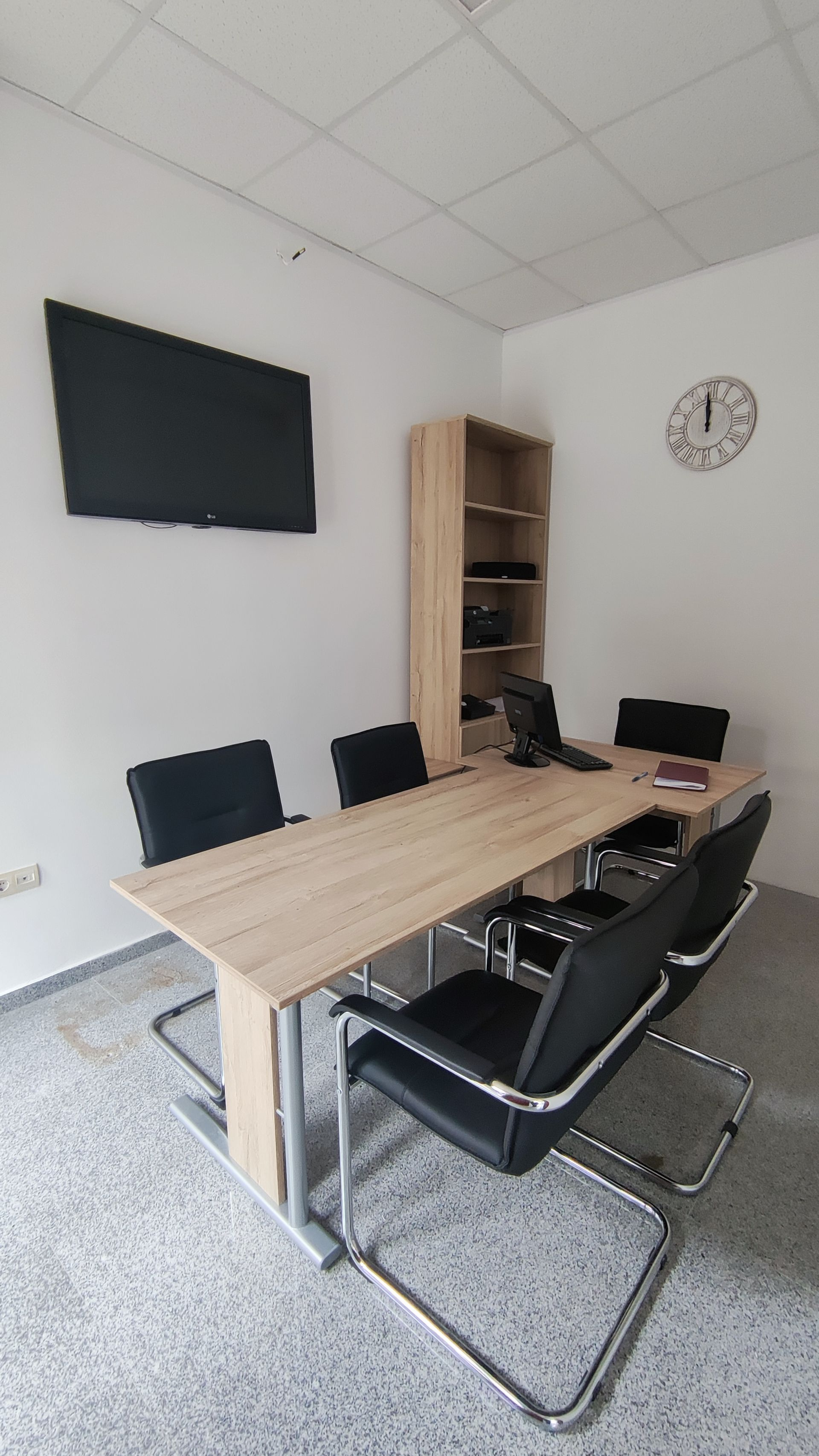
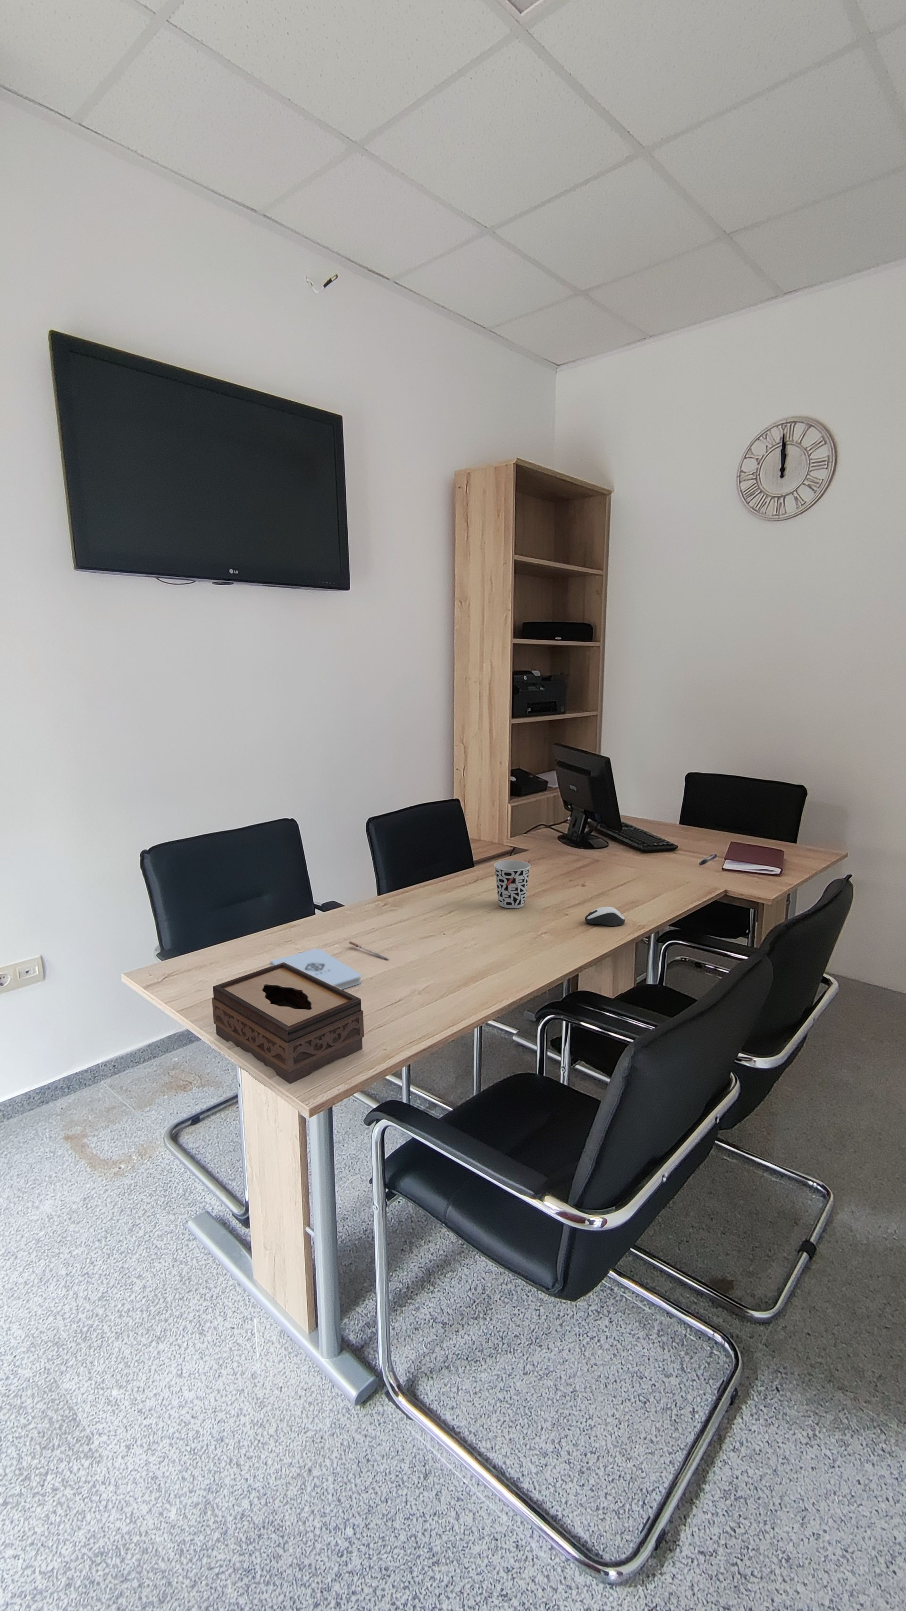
+ pen [348,940,389,960]
+ computer mouse [585,906,625,927]
+ cup [493,860,531,908]
+ notepad [270,948,362,989]
+ tissue box [211,962,364,1084]
